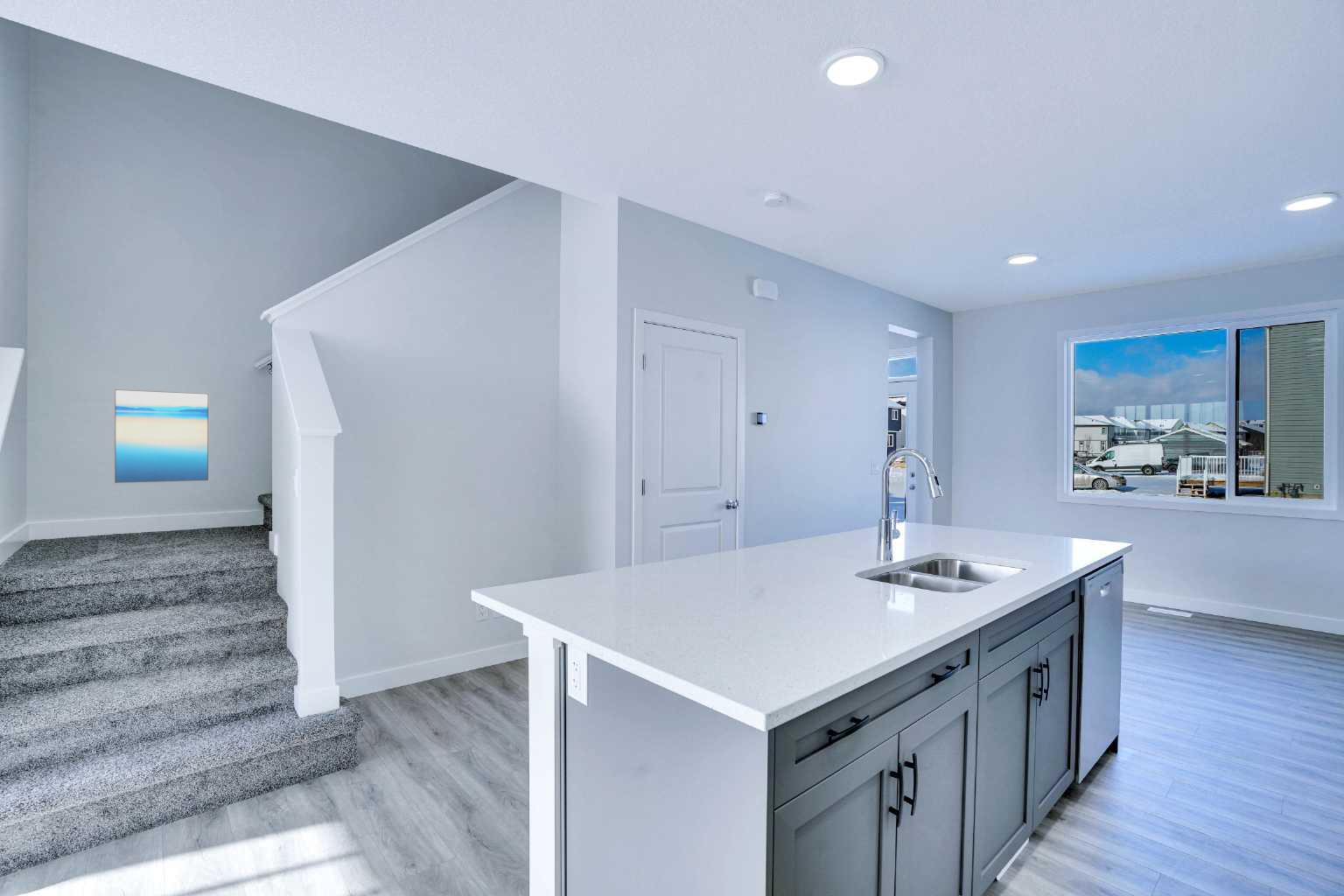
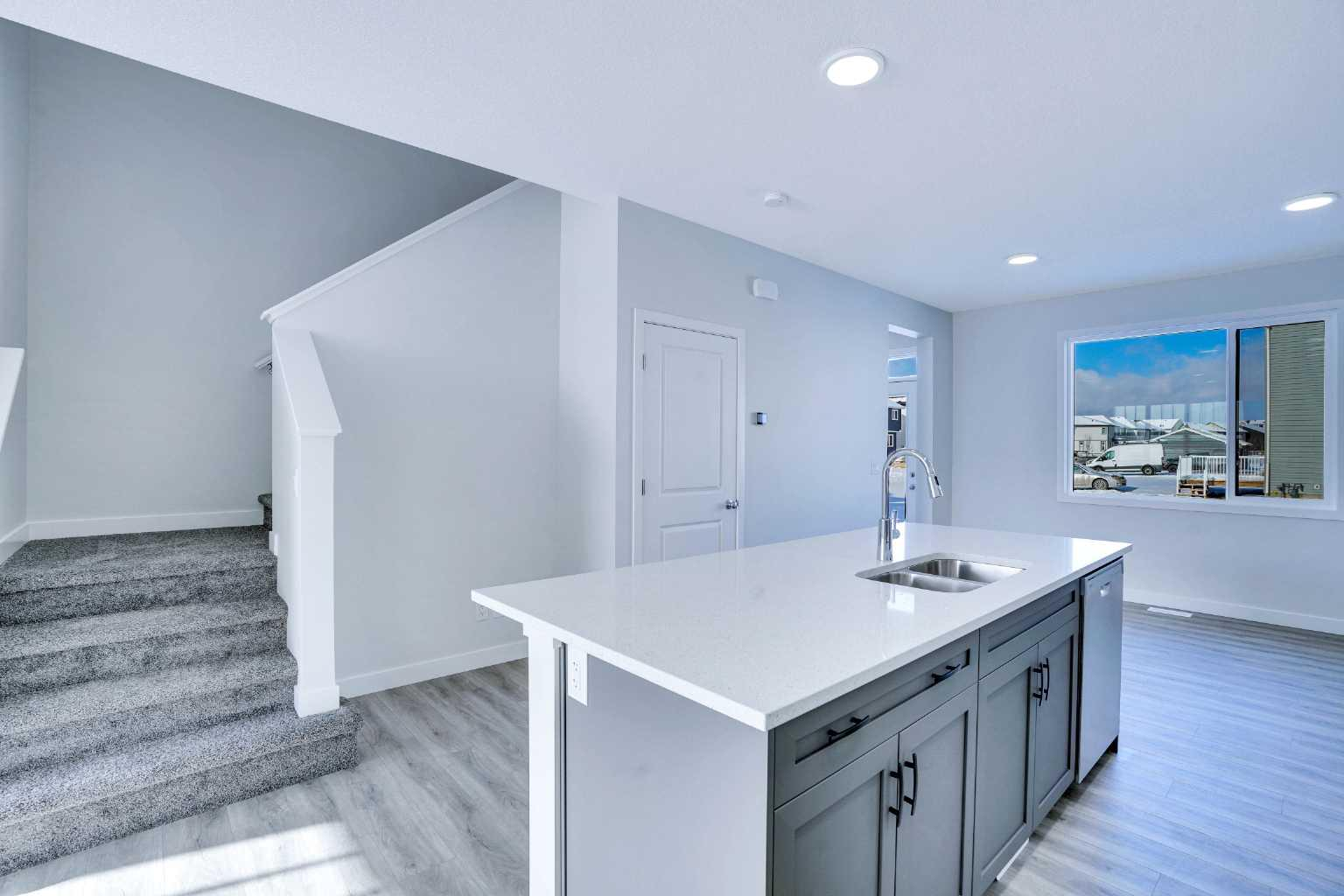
- wall art [112,387,211,486]
